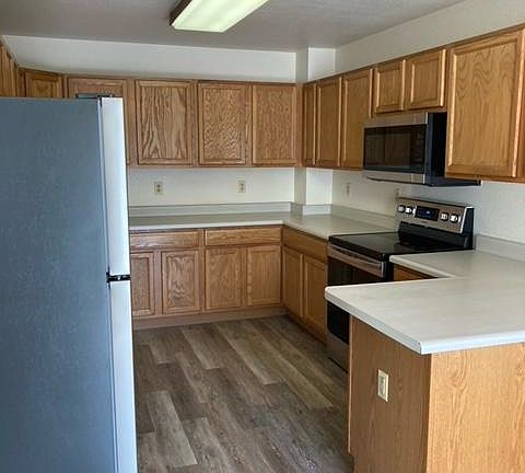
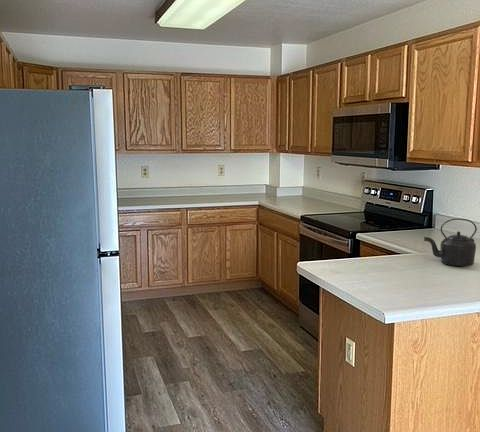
+ kettle [423,218,478,267]
